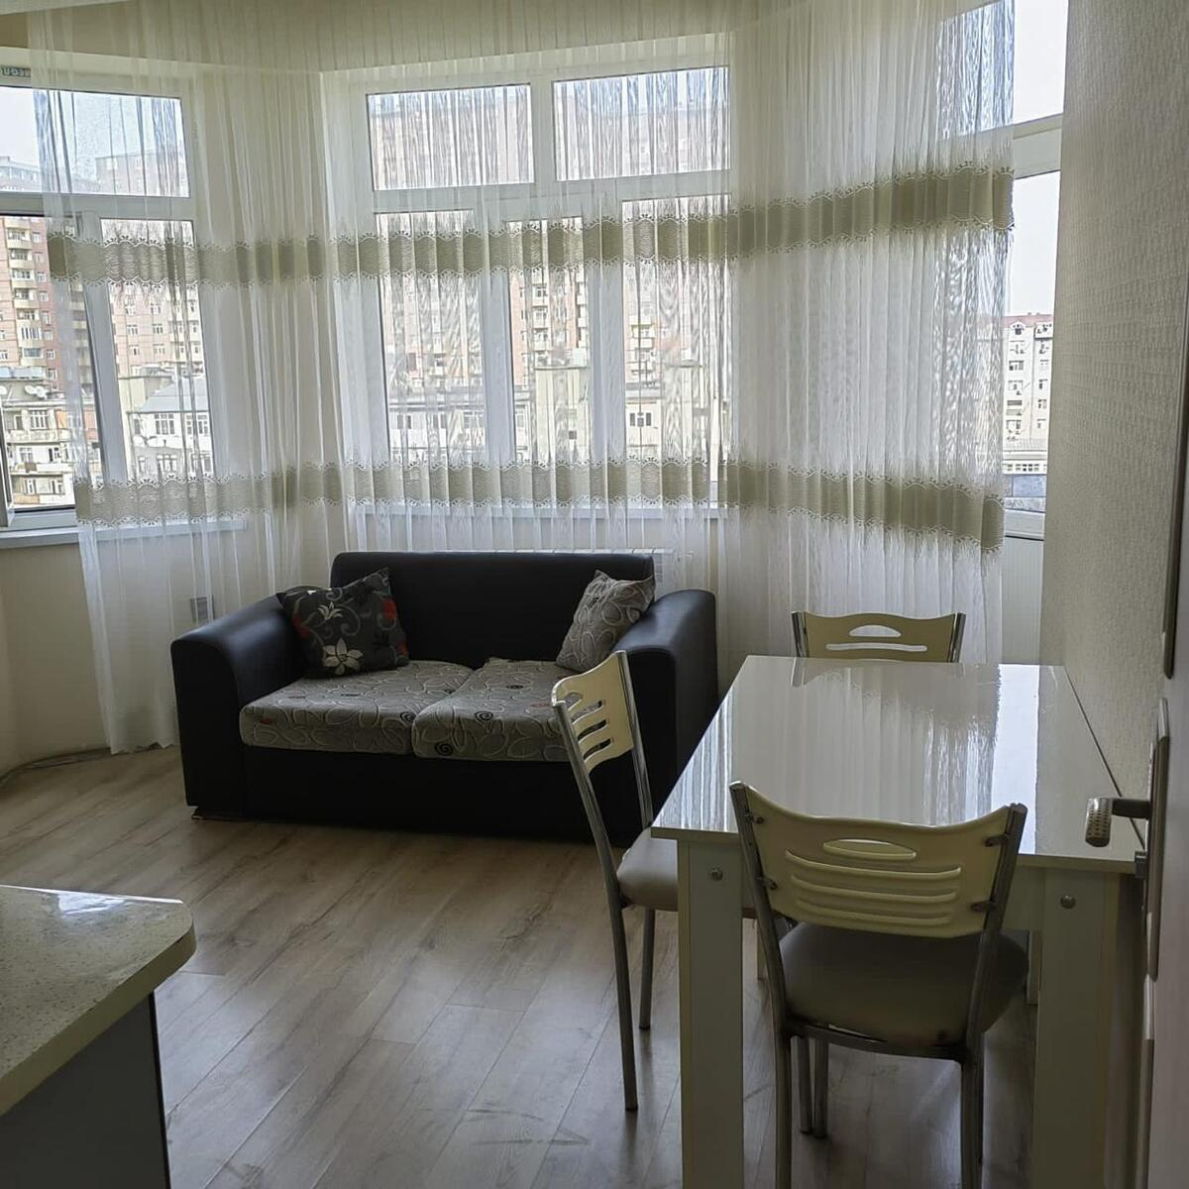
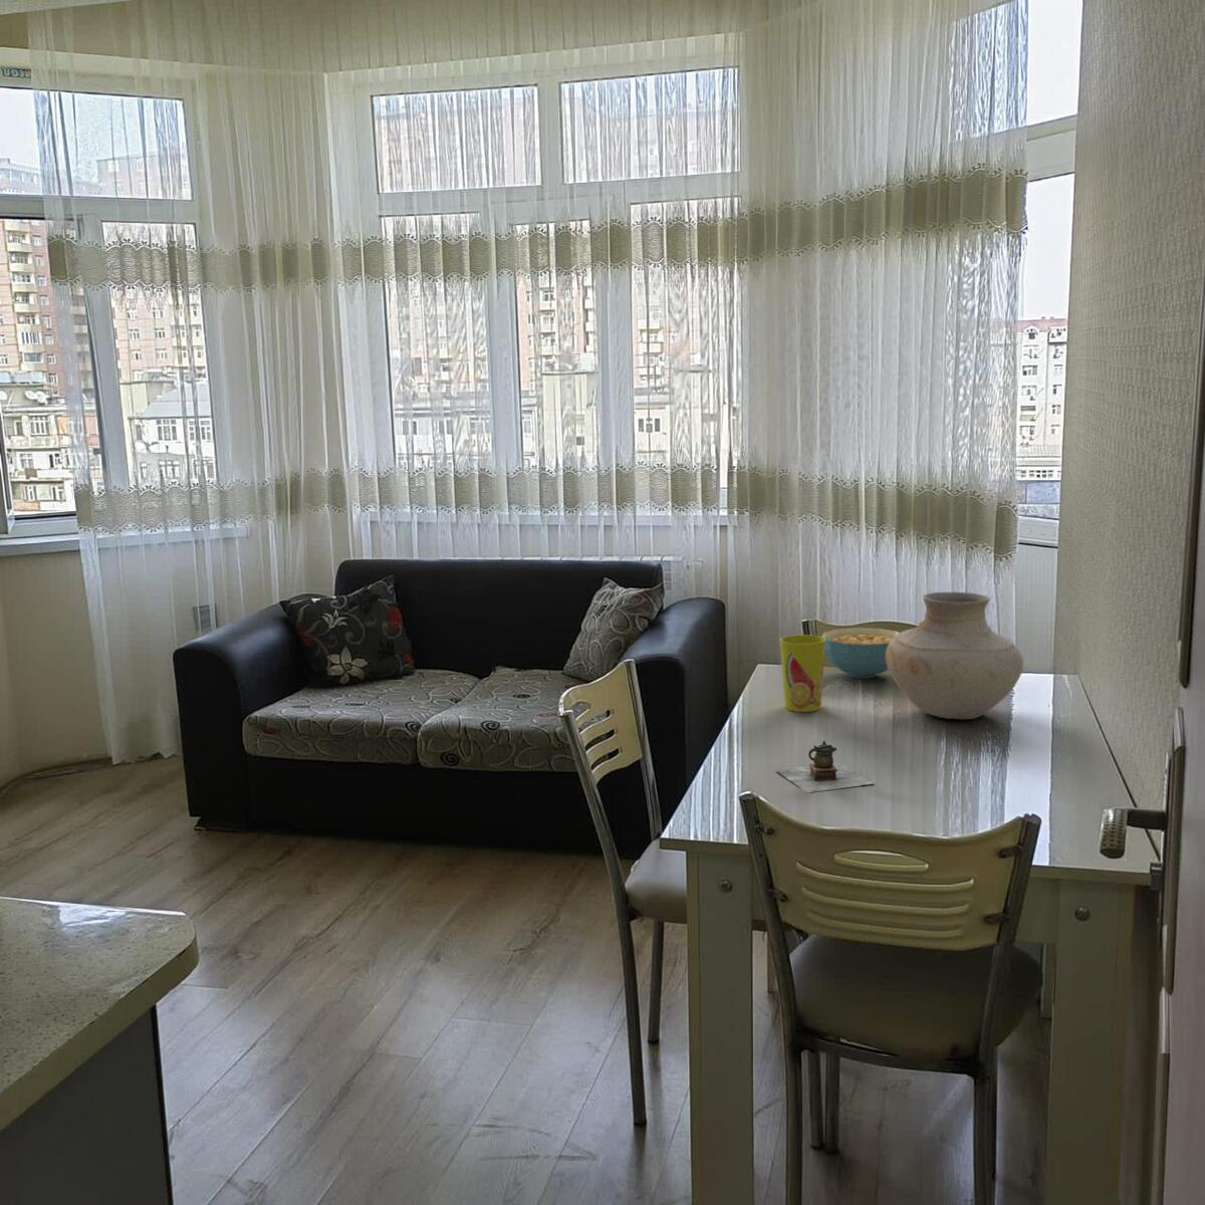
+ cereal bowl [820,627,900,680]
+ teapot [776,740,874,795]
+ vase [886,591,1024,719]
+ cup [779,633,825,713]
